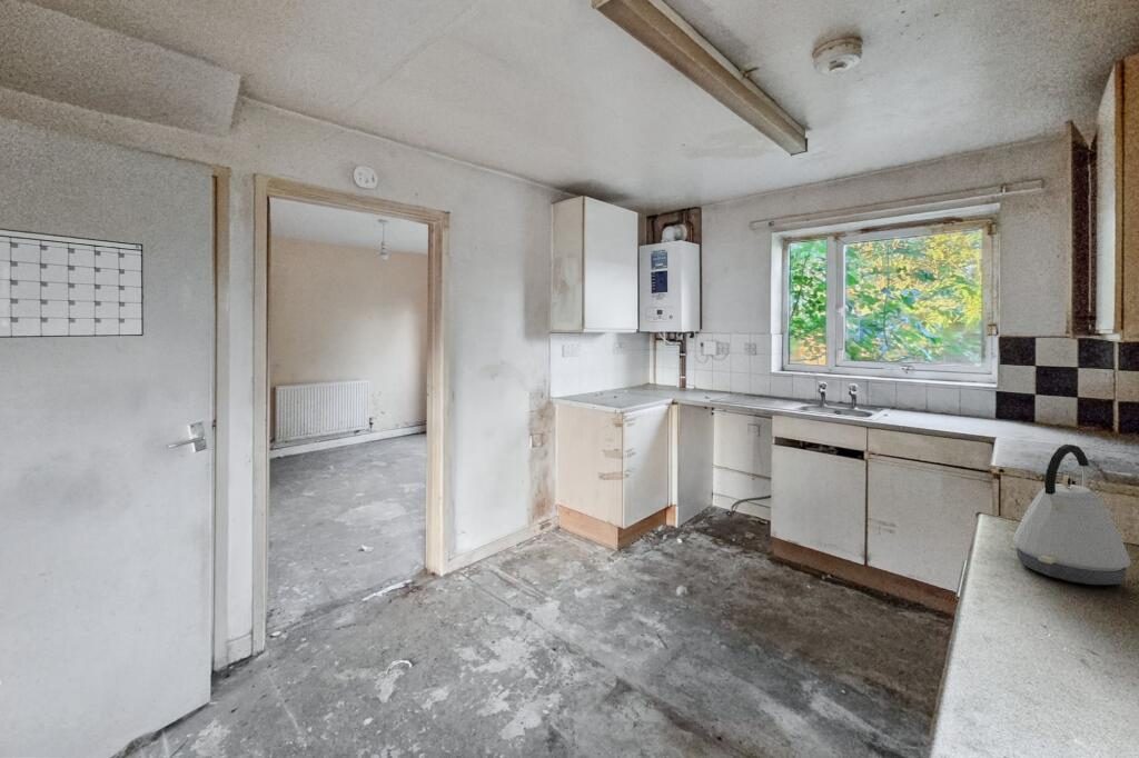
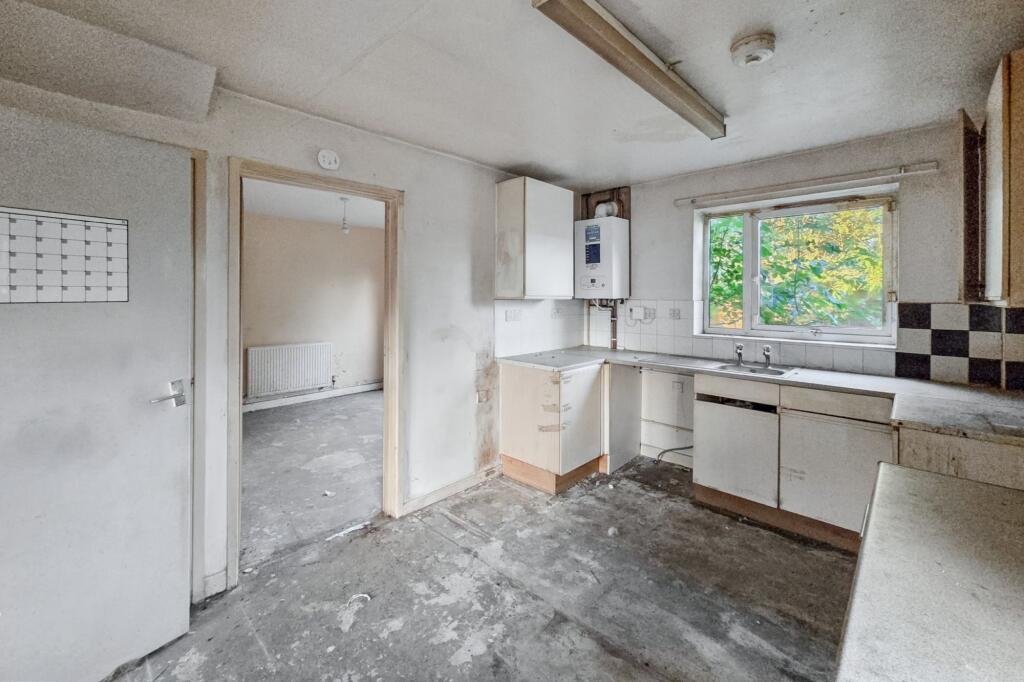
- kettle [1012,443,1132,586]
